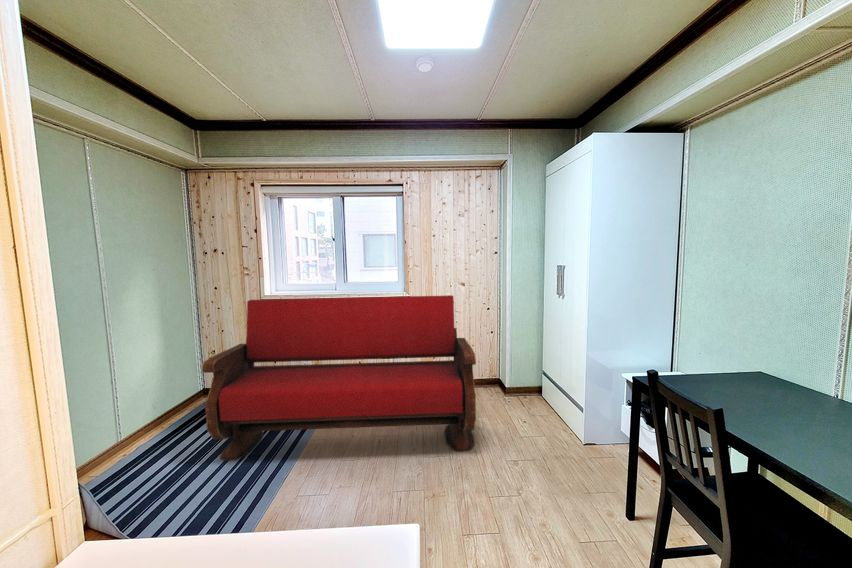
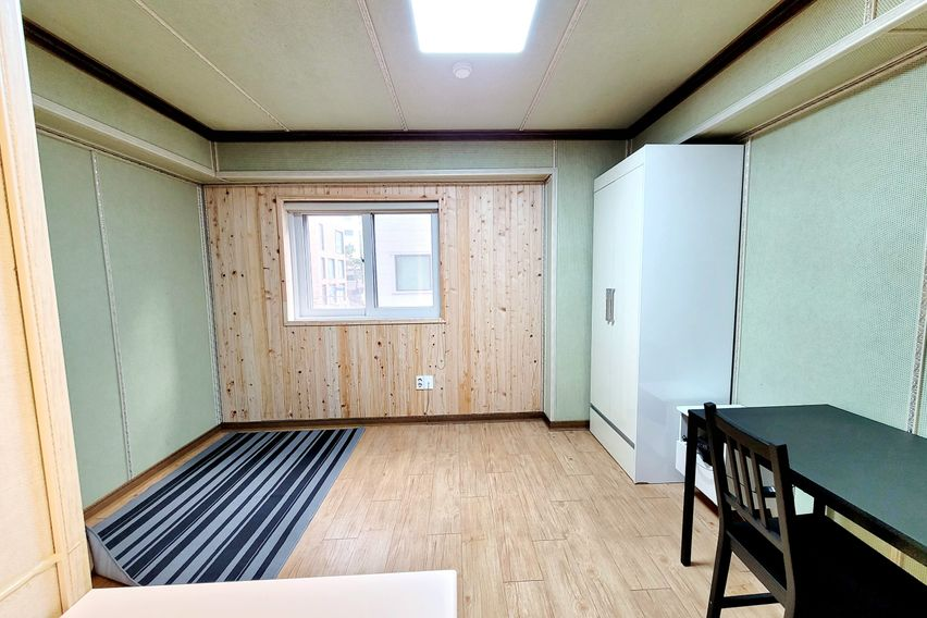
- bench [201,294,477,461]
